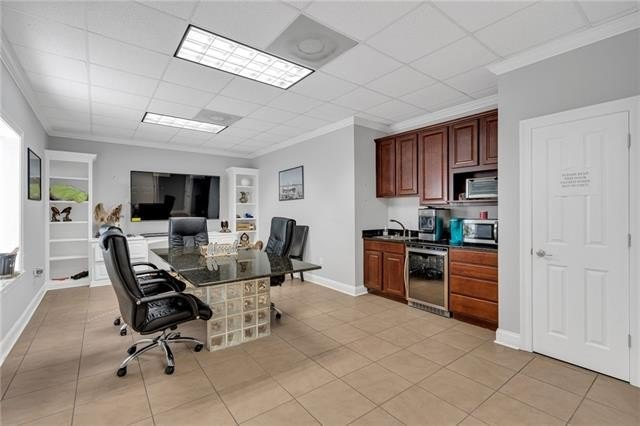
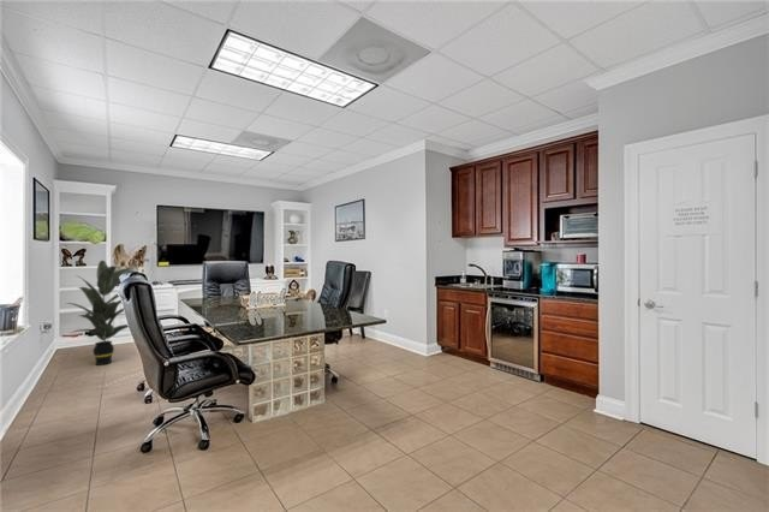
+ indoor plant [65,260,130,367]
